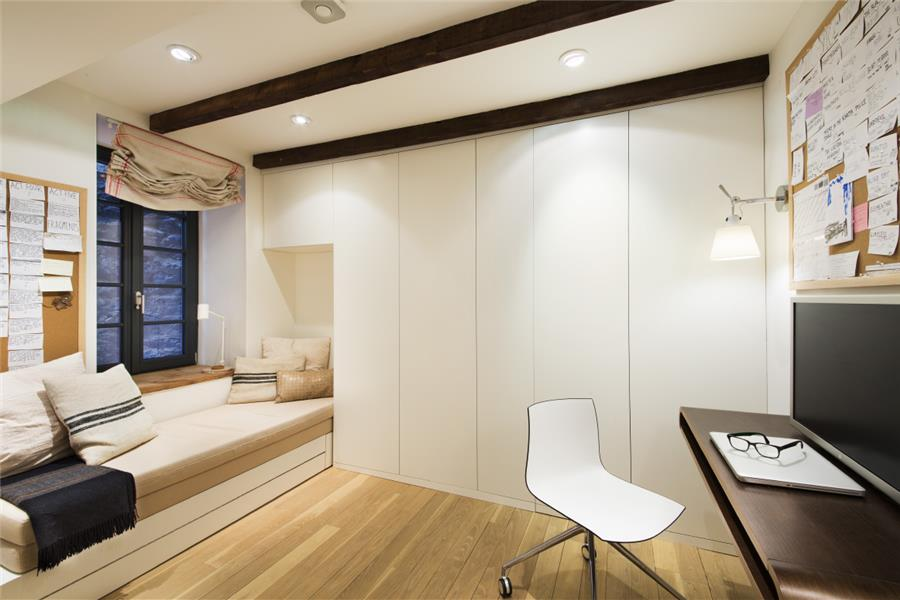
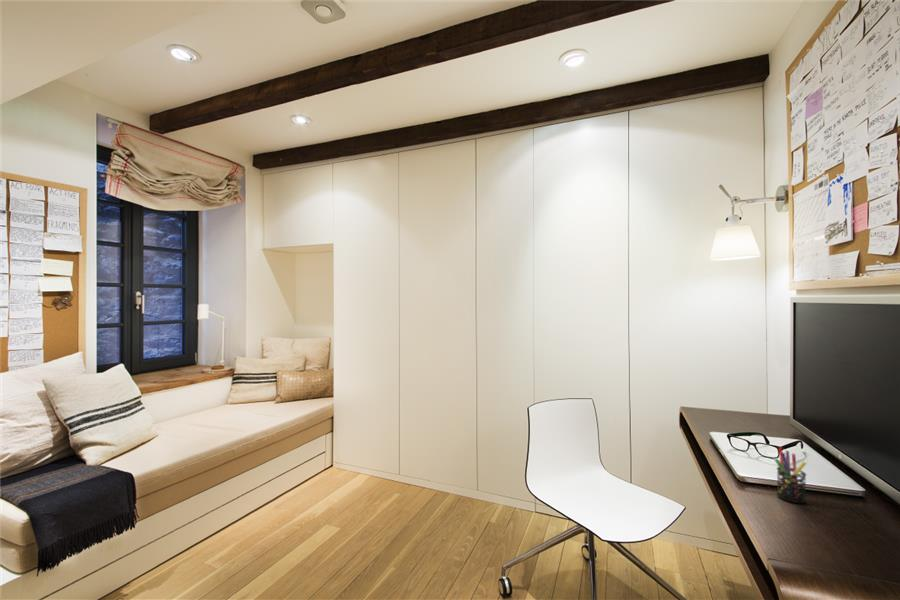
+ pen holder [774,446,807,504]
